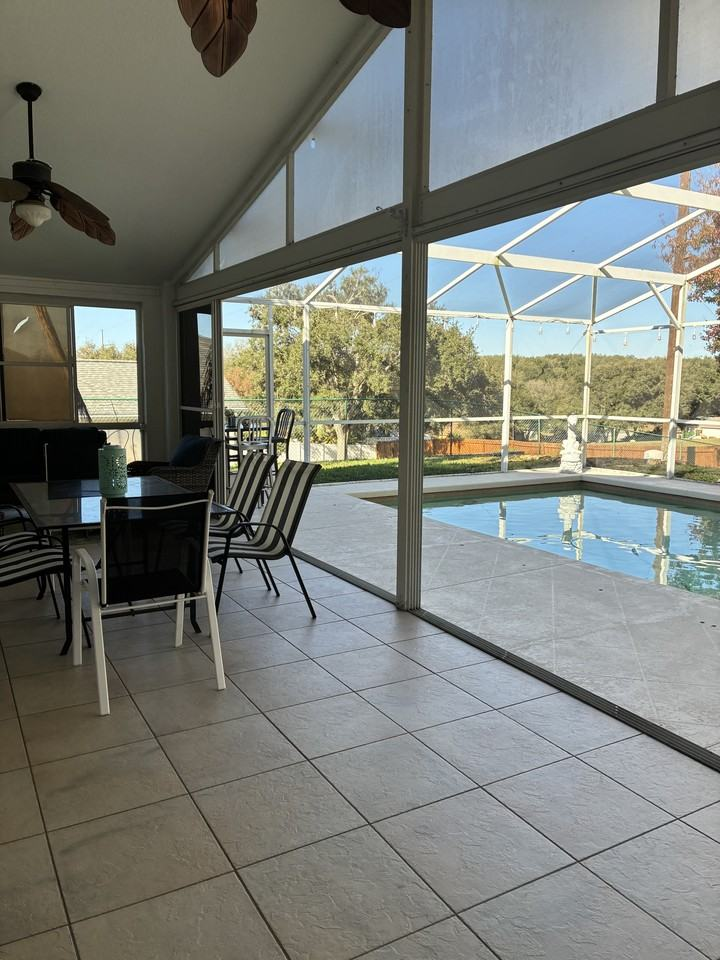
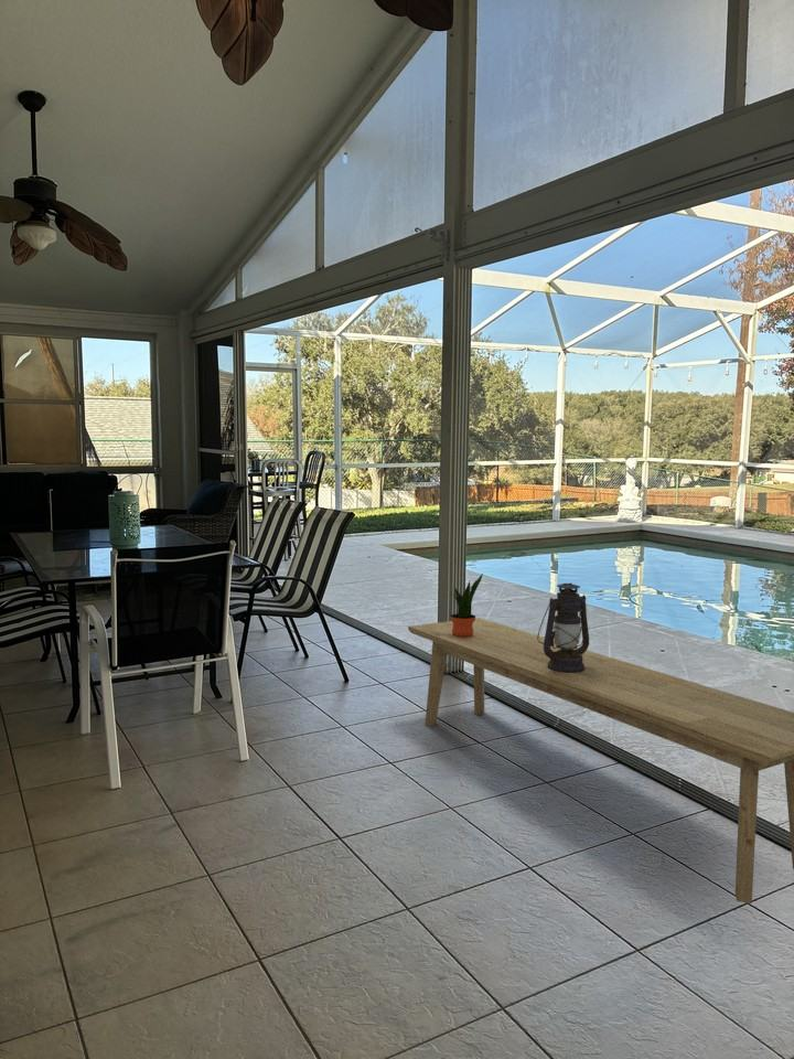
+ potted plant [449,573,484,638]
+ lantern [537,582,590,673]
+ bench [407,617,794,905]
